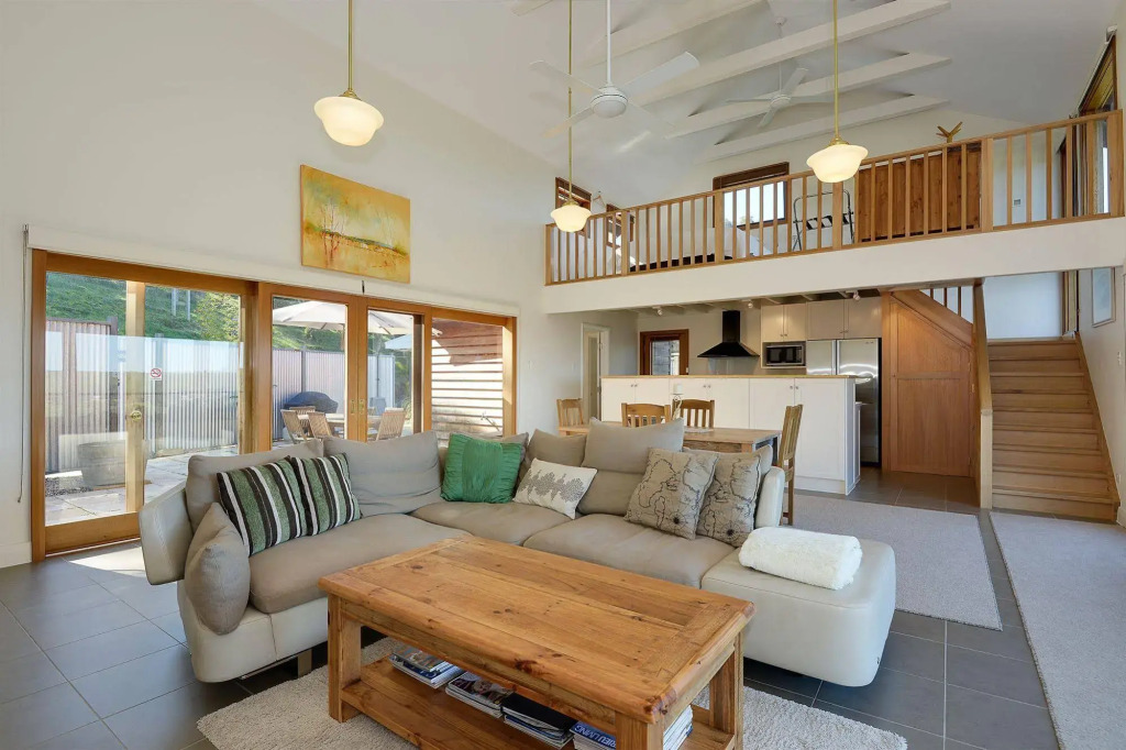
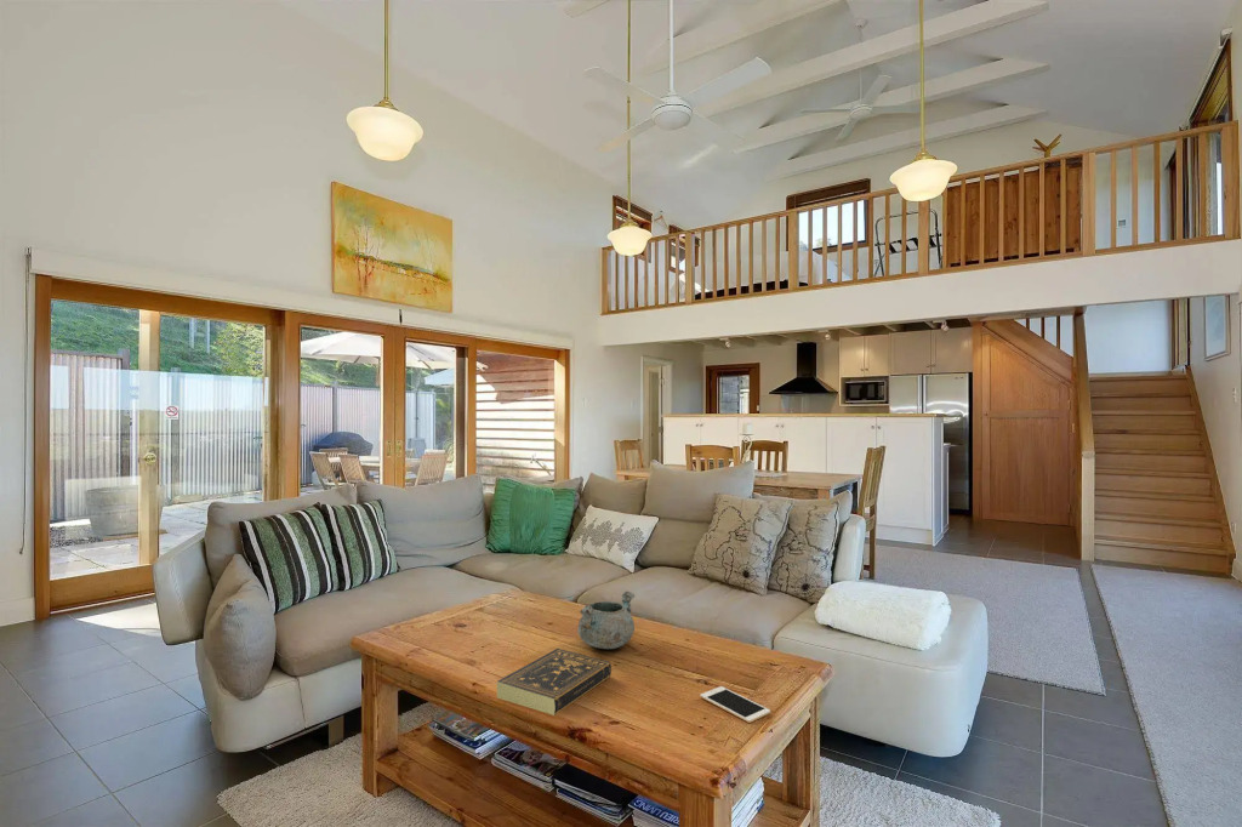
+ book [495,648,613,717]
+ decorative bowl [577,591,636,650]
+ cell phone [699,685,771,724]
